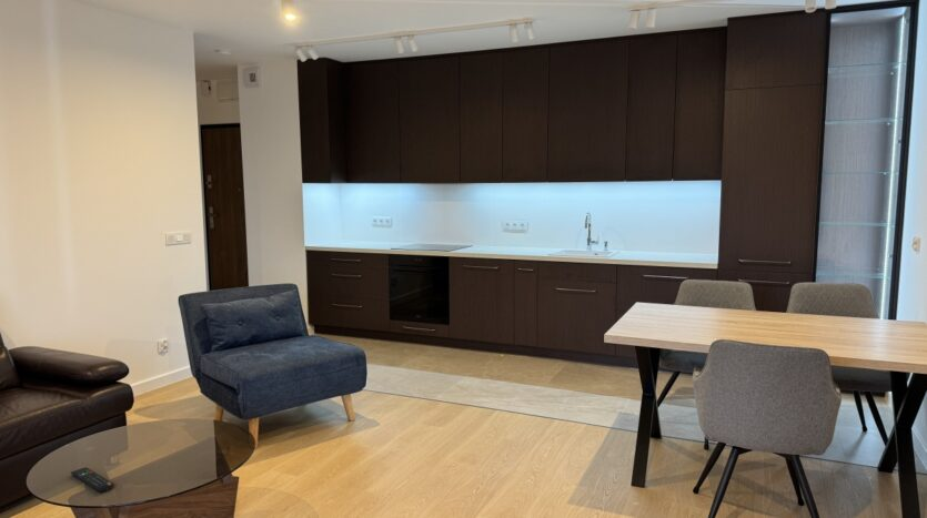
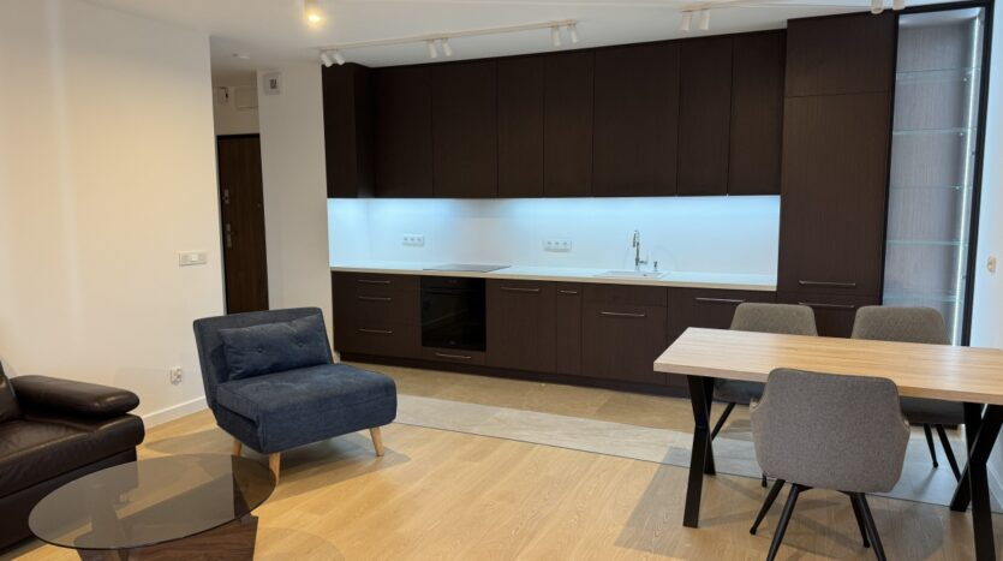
- remote control [70,466,115,492]
